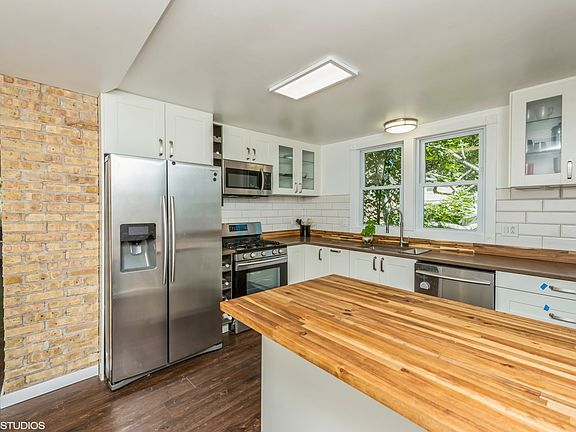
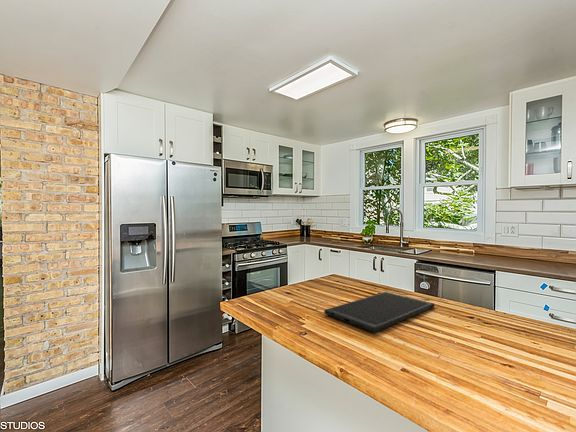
+ cutting board [323,291,435,333]
